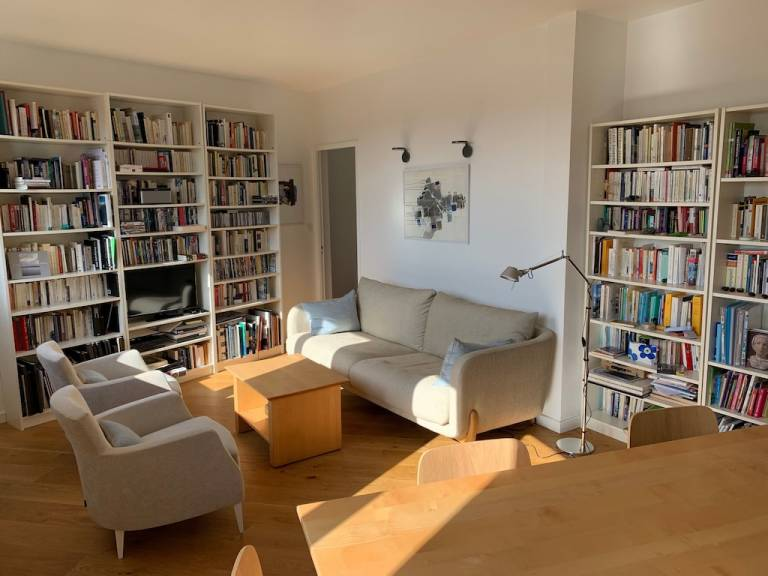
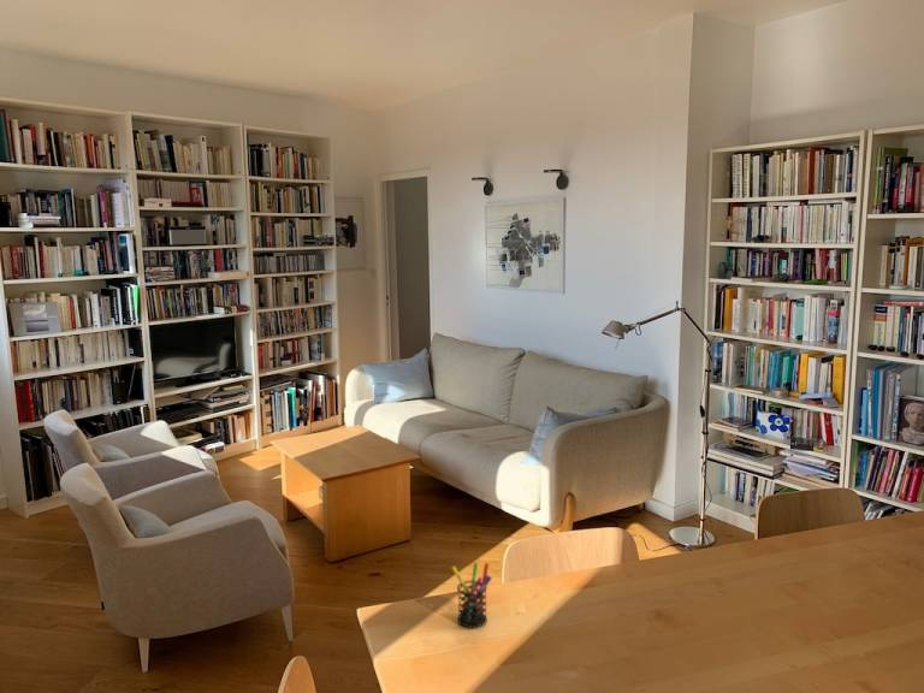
+ pen holder [450,562,492,629]
